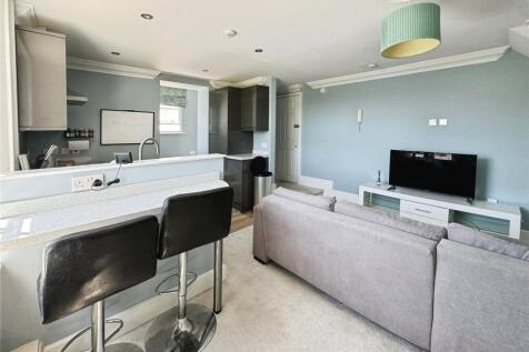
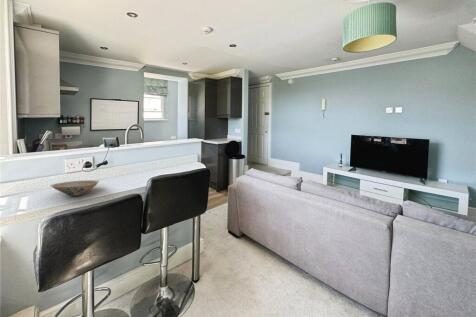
+ bowl [49,179,100,197]
